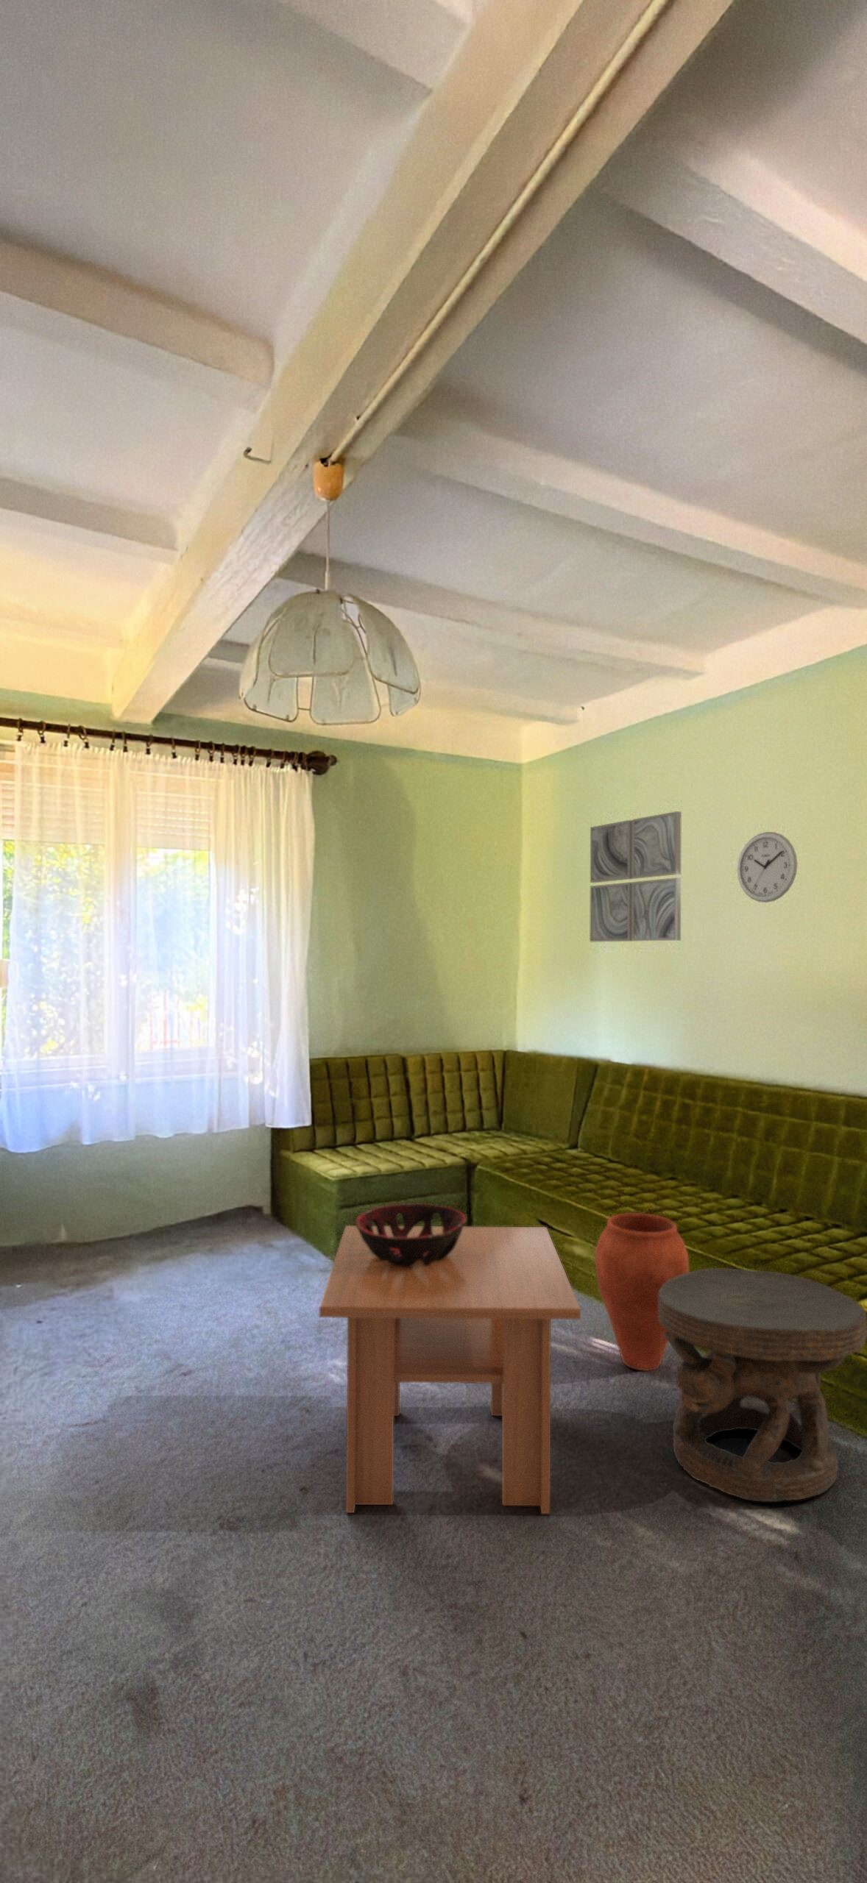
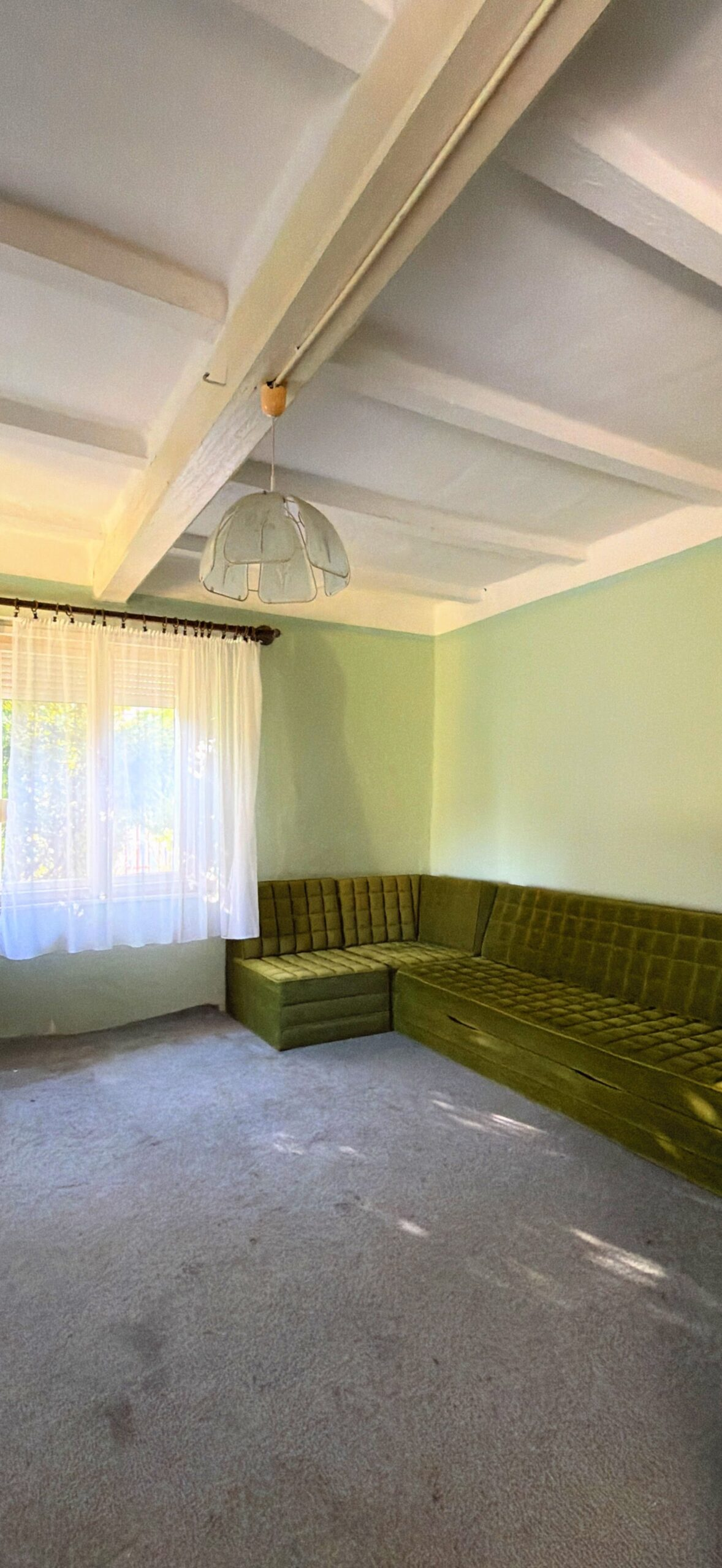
- vase [594,1212,689,1371]
- carved stool [658,1267,867,1502]
- coffee table [318,1225,581,1514]
- wall art [588,811,682,943]
- wall clock [737,831,799,903]
- decorative bowl [354,1202,467,1266]
